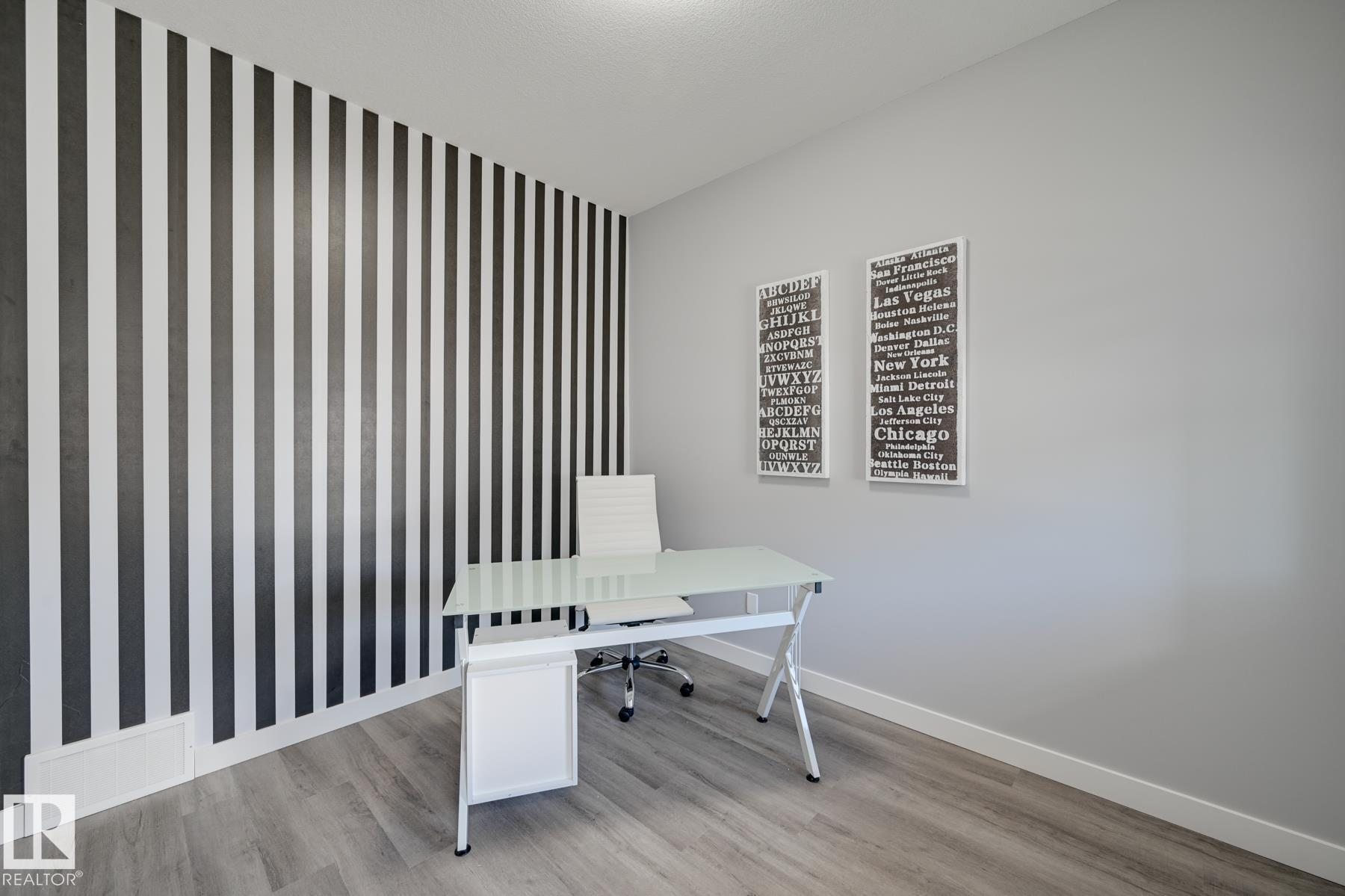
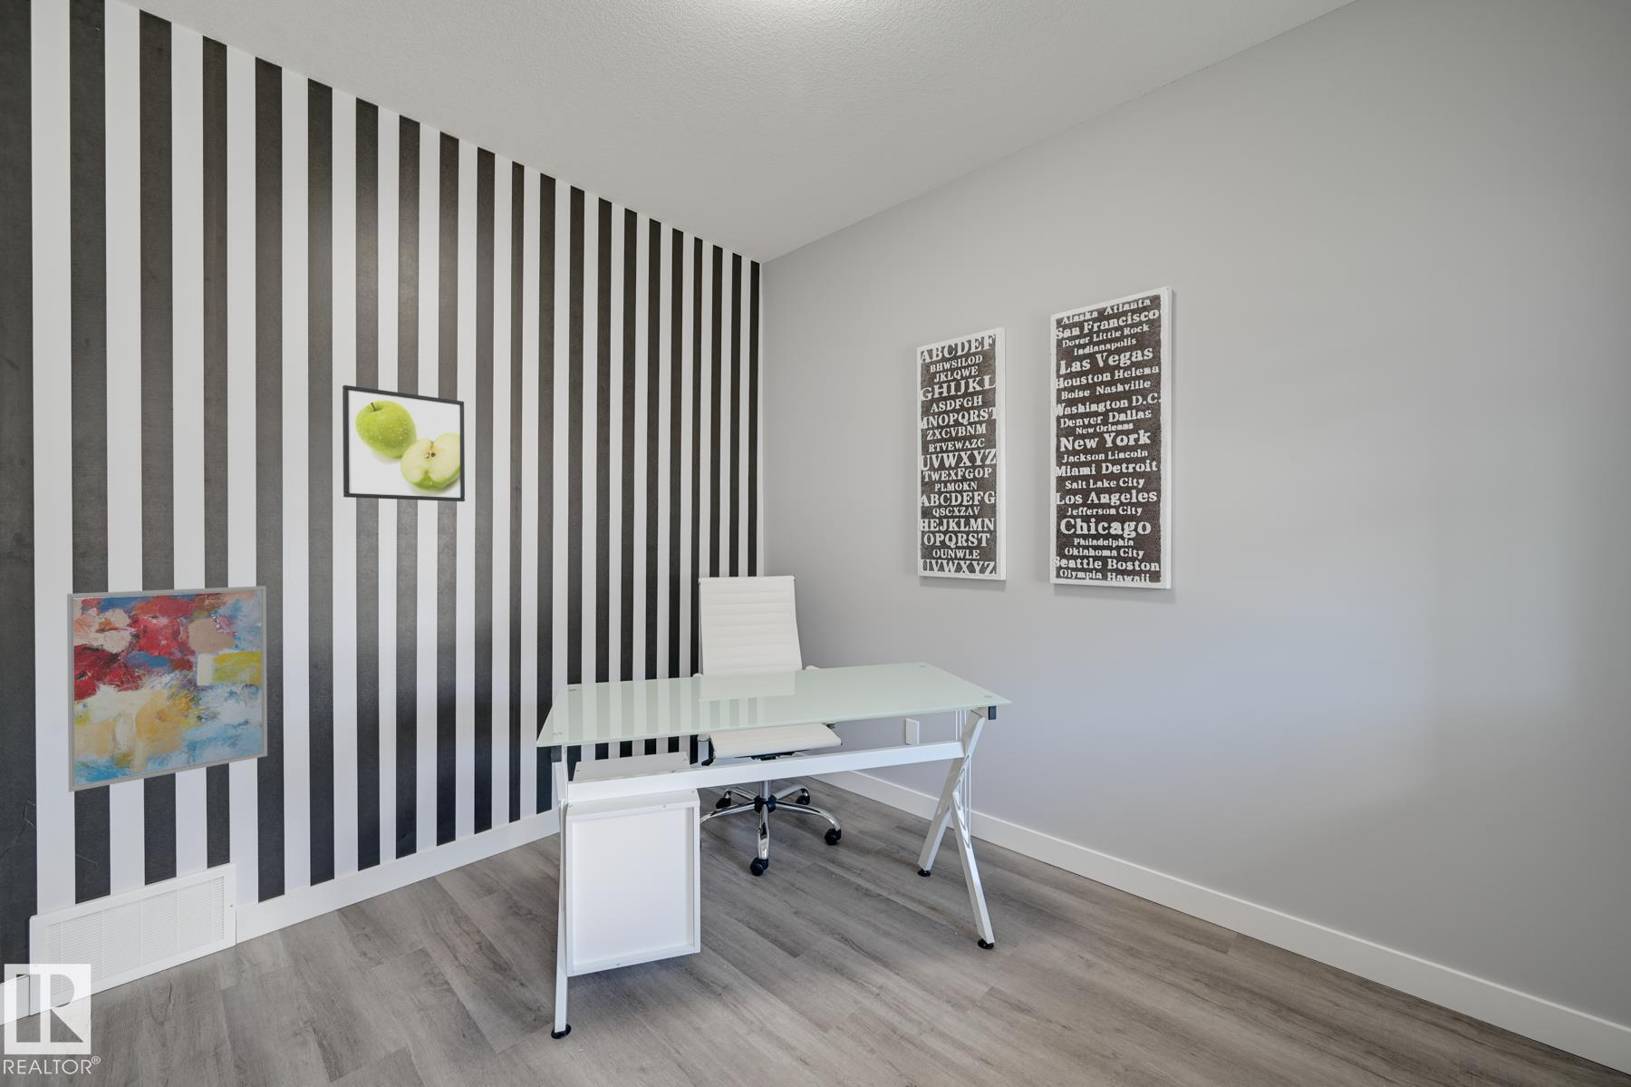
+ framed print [342,385,466,502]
+ wall art [67,585,268,793]
